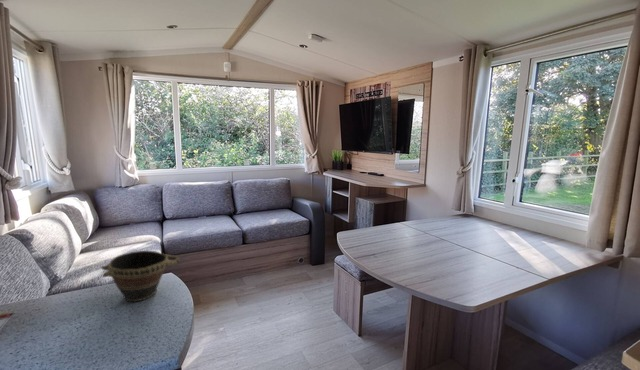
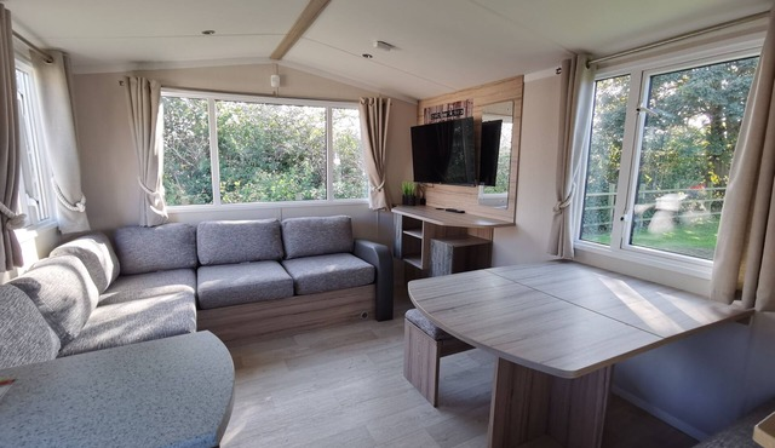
- bowl [99,250,181,302]
